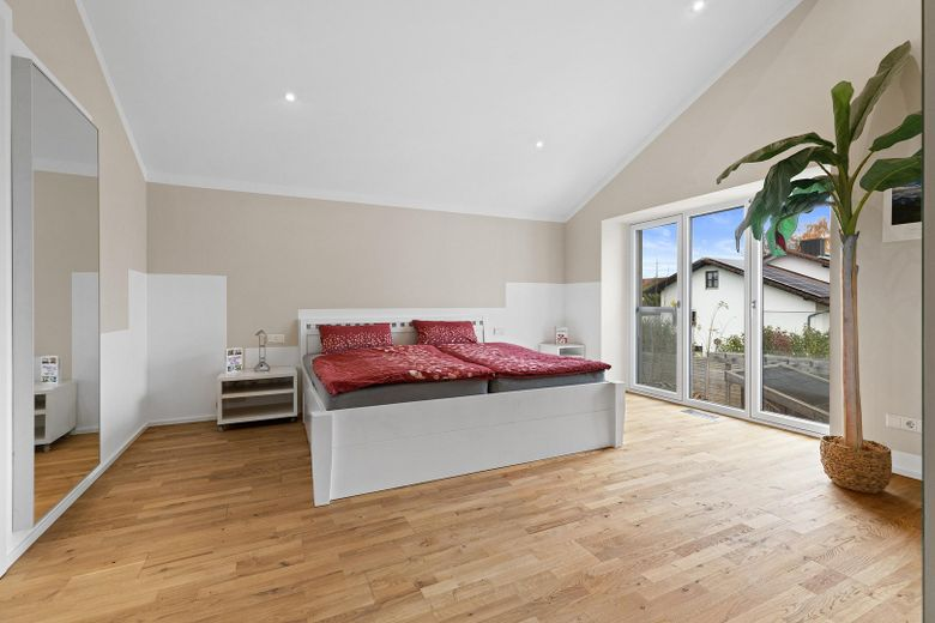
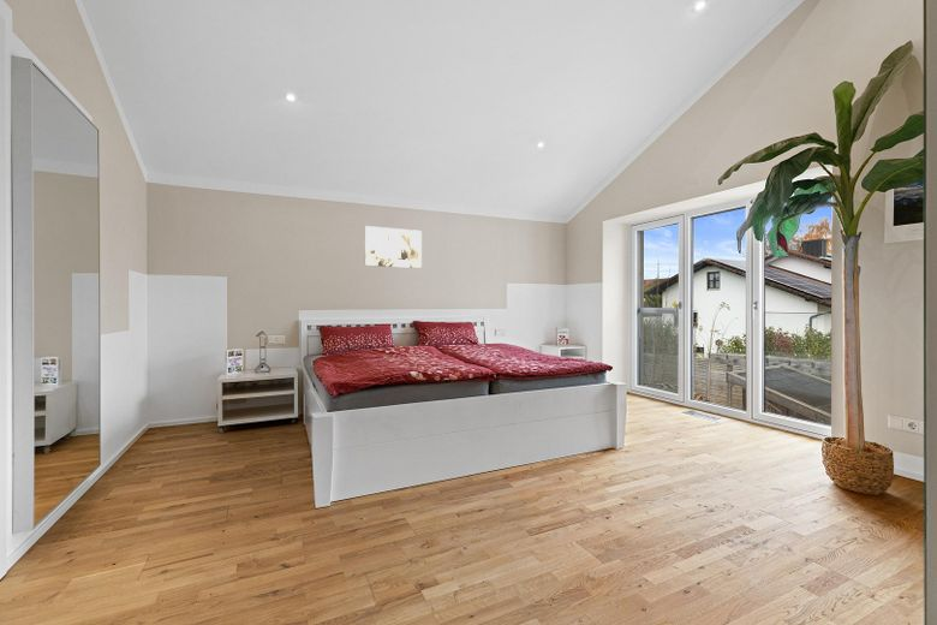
+ wall art [364,225,423,269]
